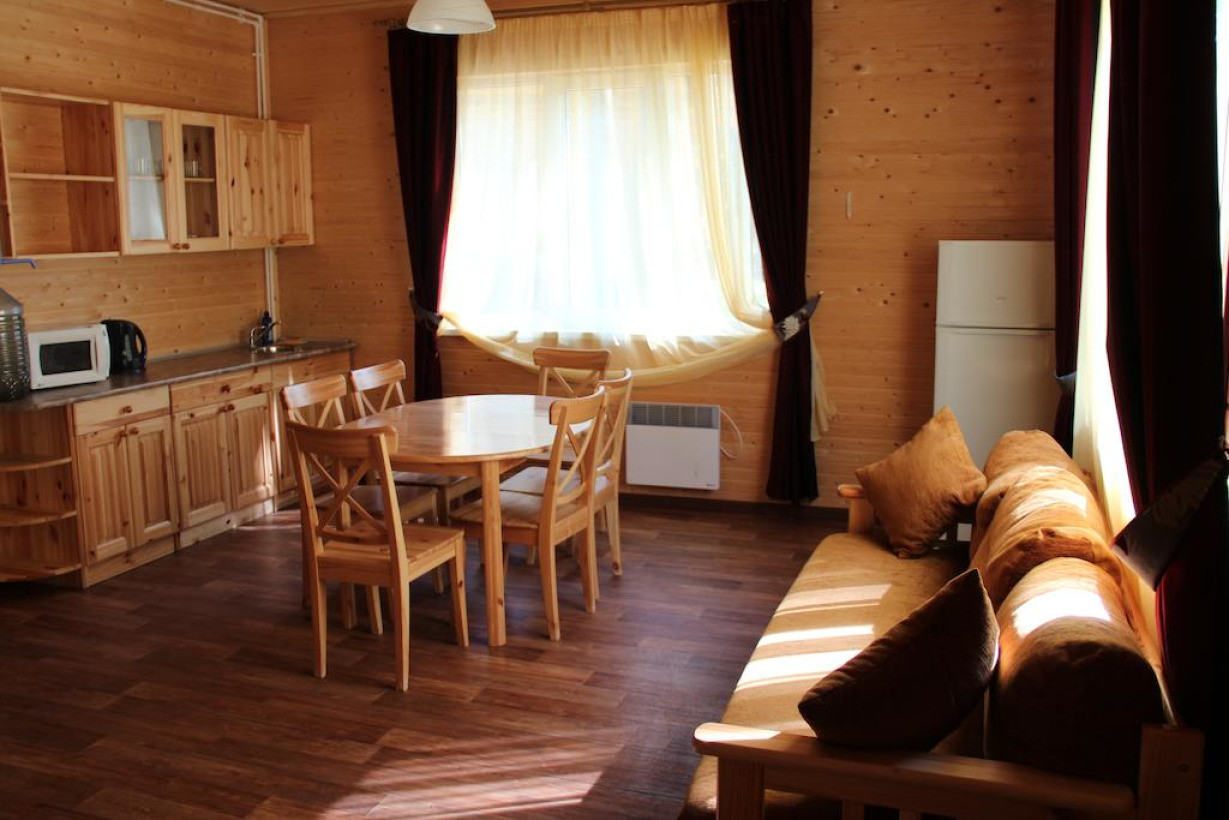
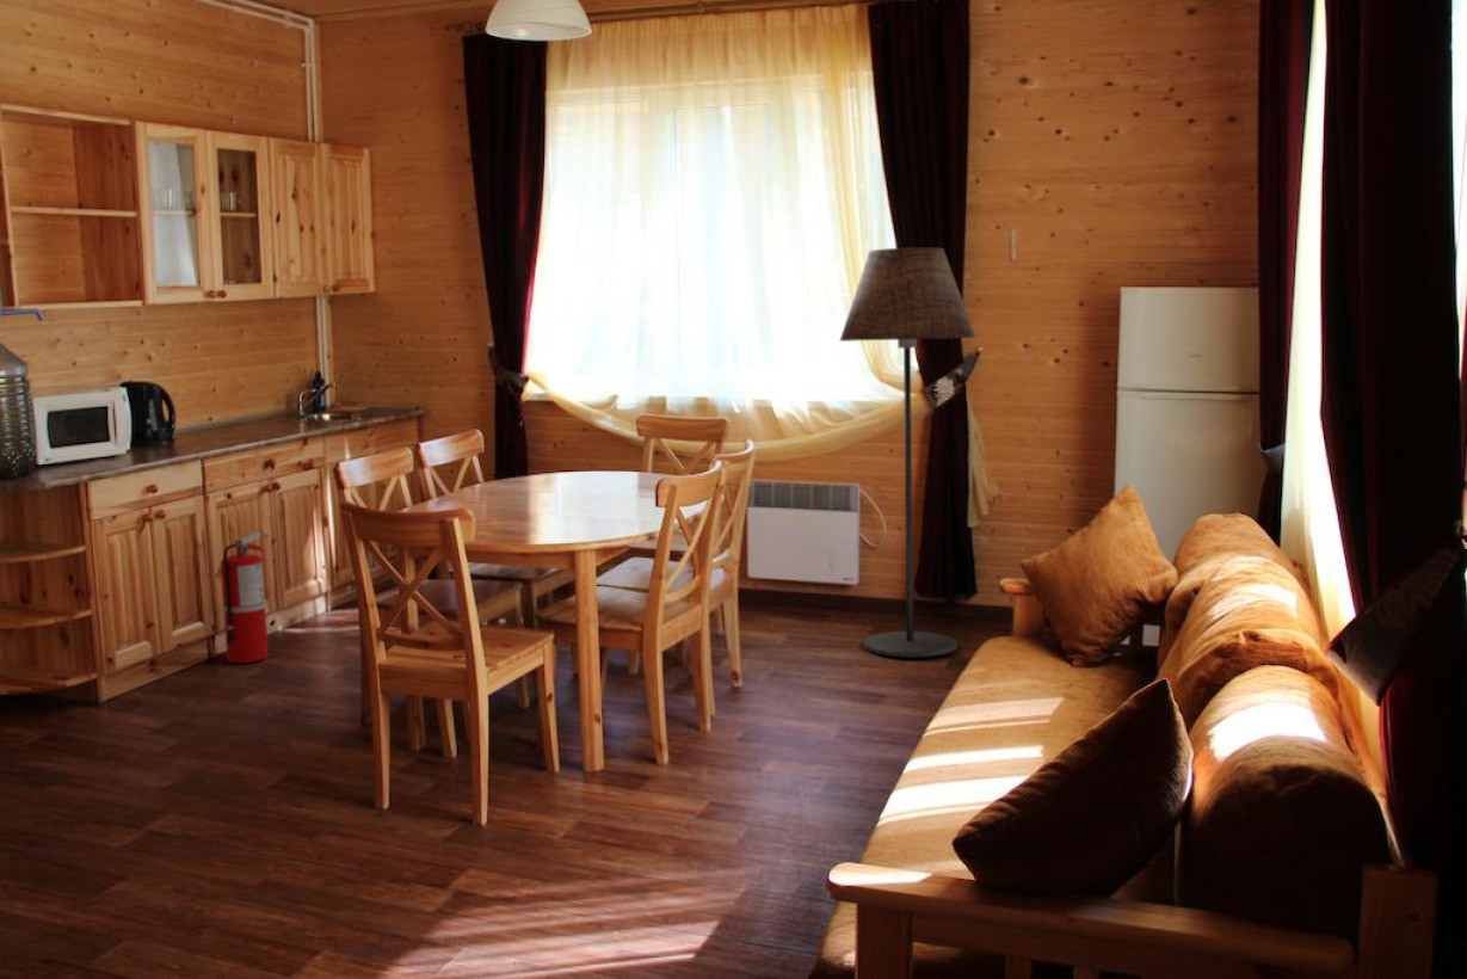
+ fire extinguisher [220,530,270,664]
+ floor lamp [838,246,976,659]
